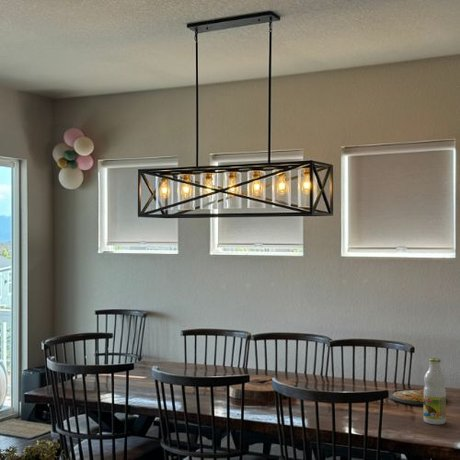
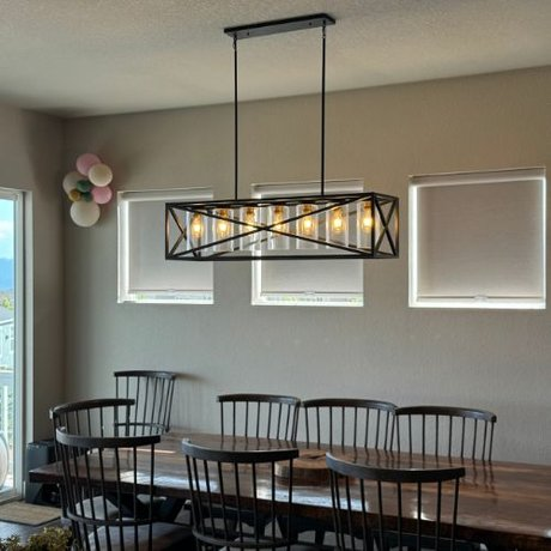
- dish [388,388,448,407]
- bottle [423,357,447,425]
